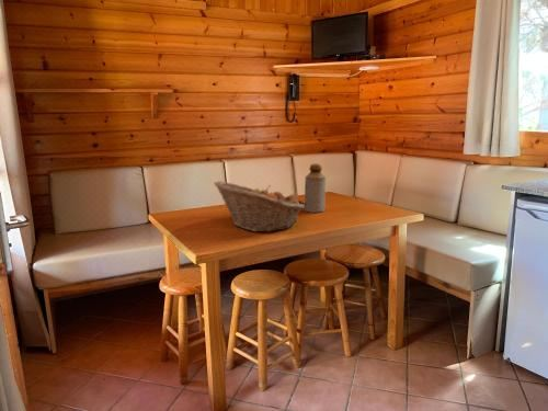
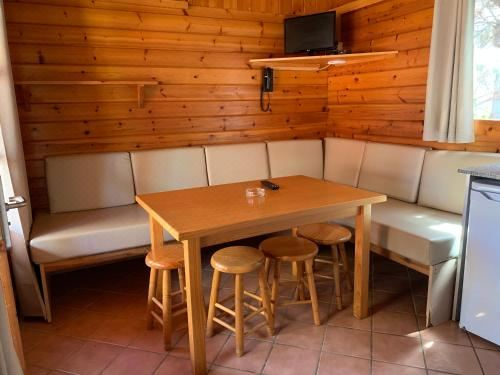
- bottle [304,162,327,214]
- fruit basket [213,180,305,232]
